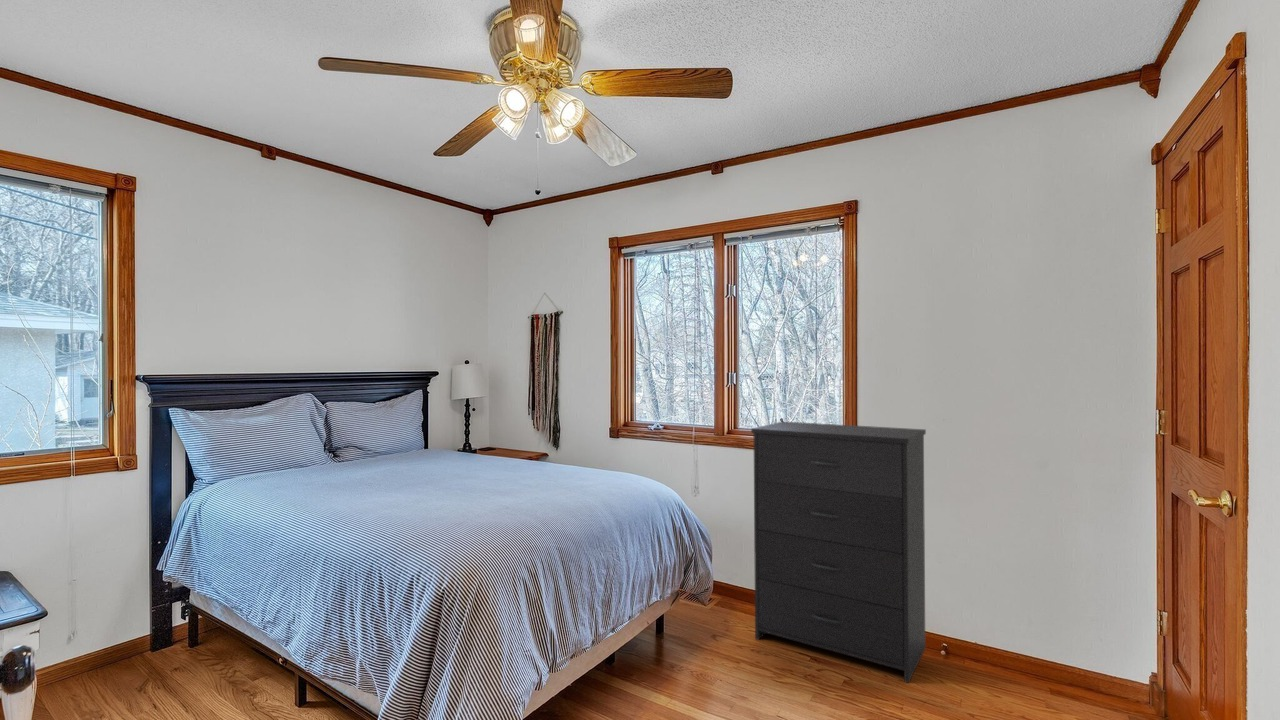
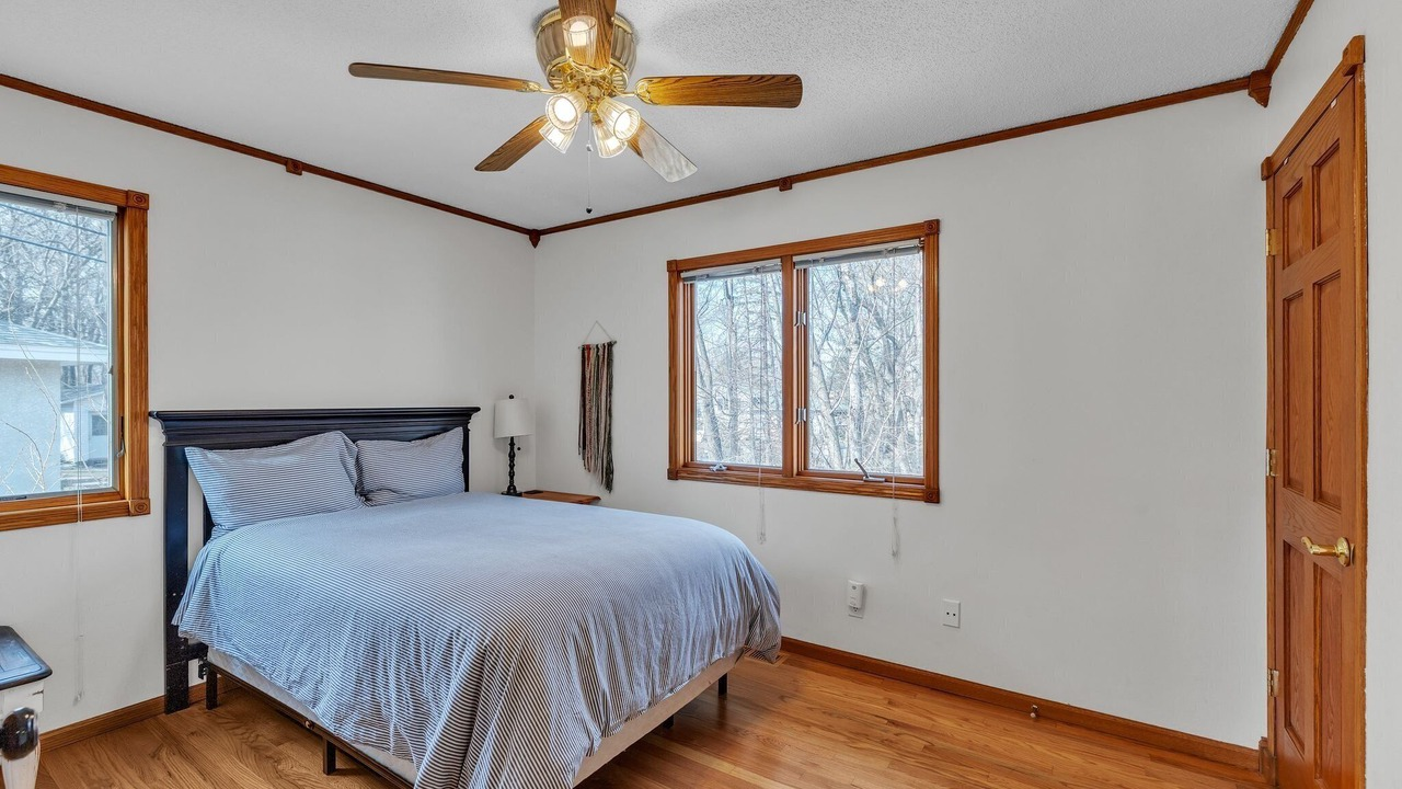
- dresser [750,421,927,684]
